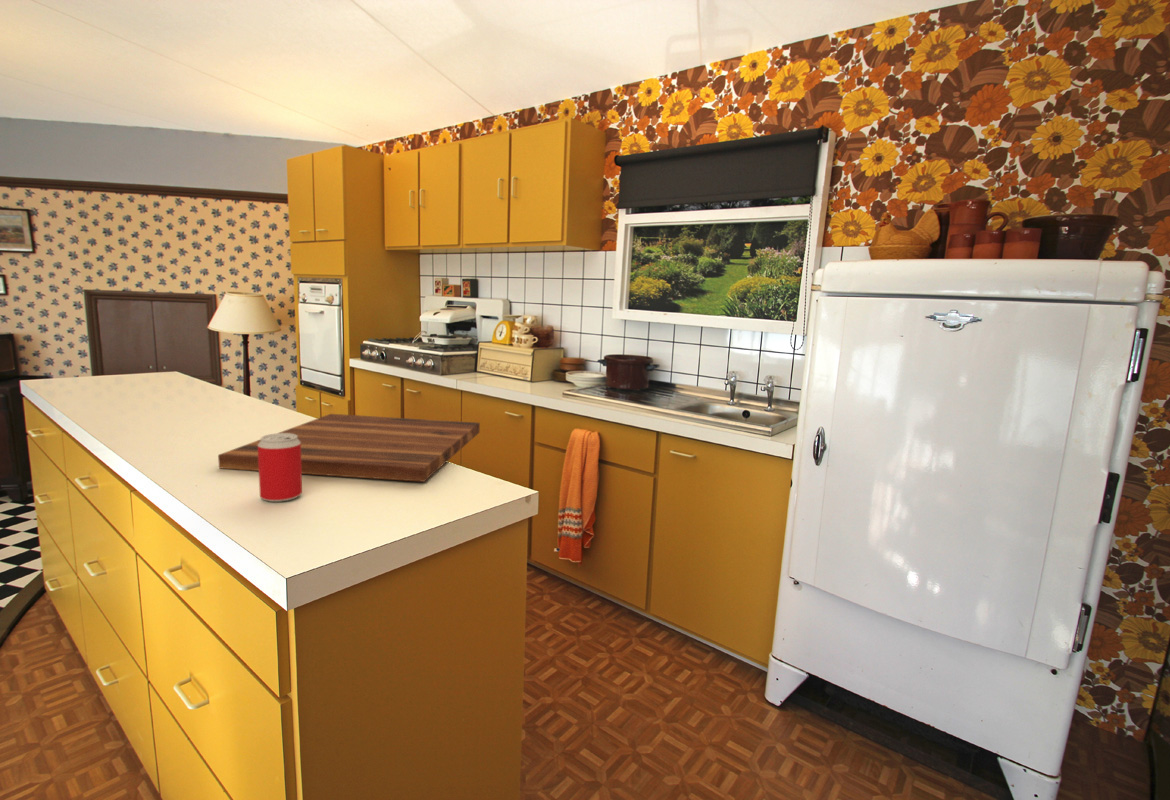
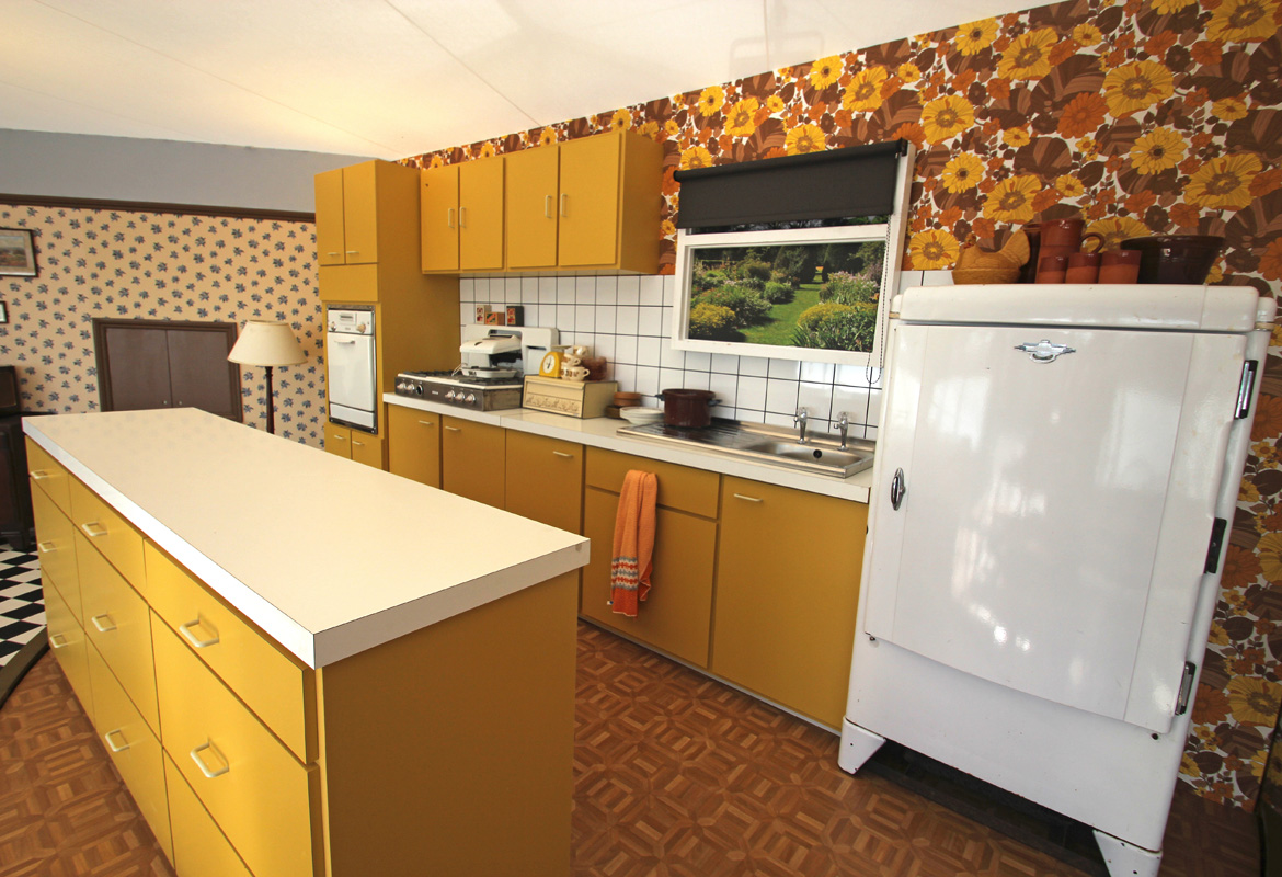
- beverage can [258,432,303,503]
- cutting board [217,413,481,483]
